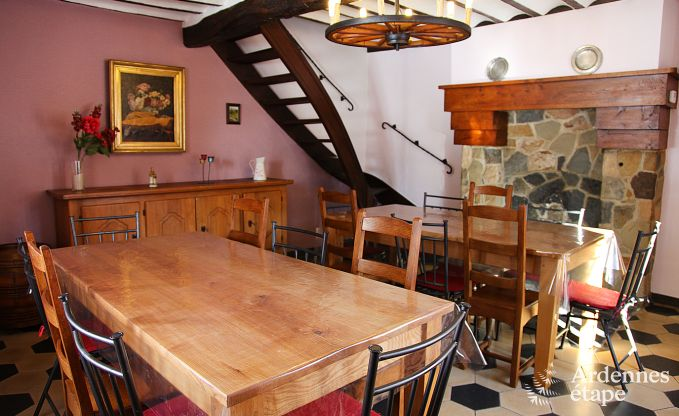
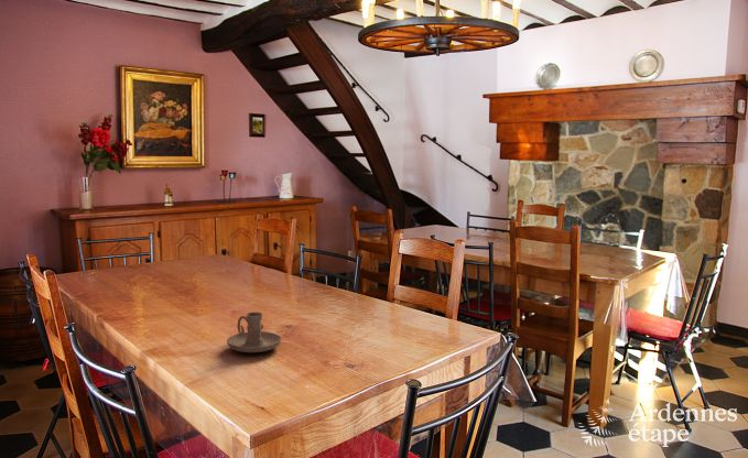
+ candle holder [226,312,282,353]
